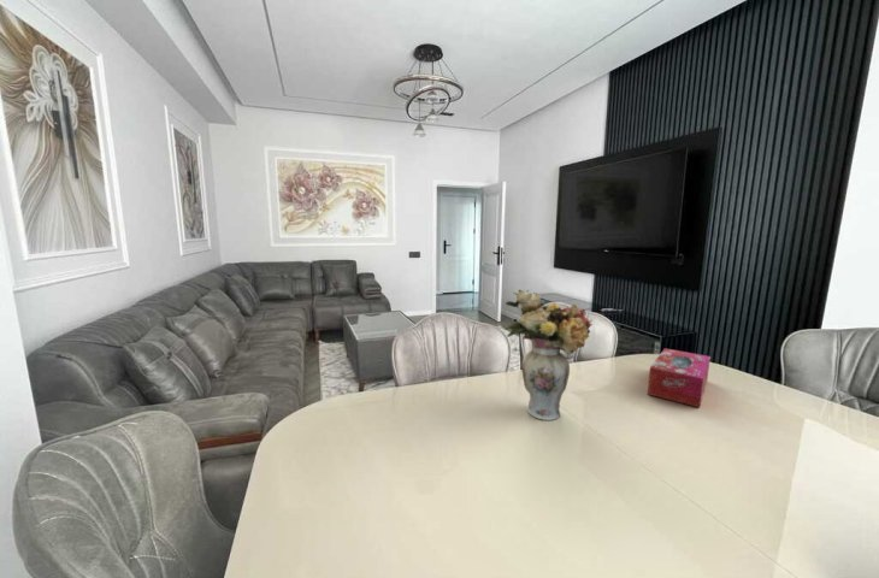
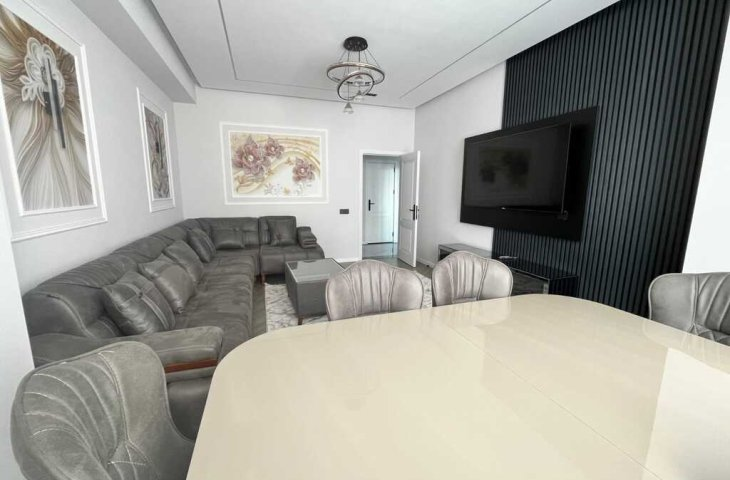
- tissue box [647,347,712,408]
- flower arrangement [503,289,594,421]
